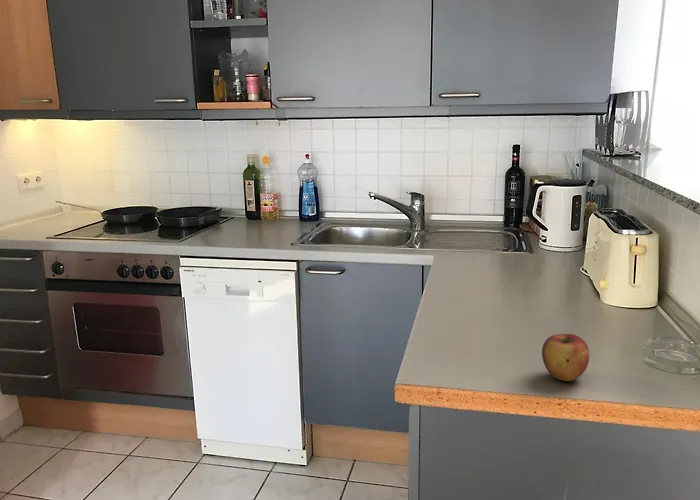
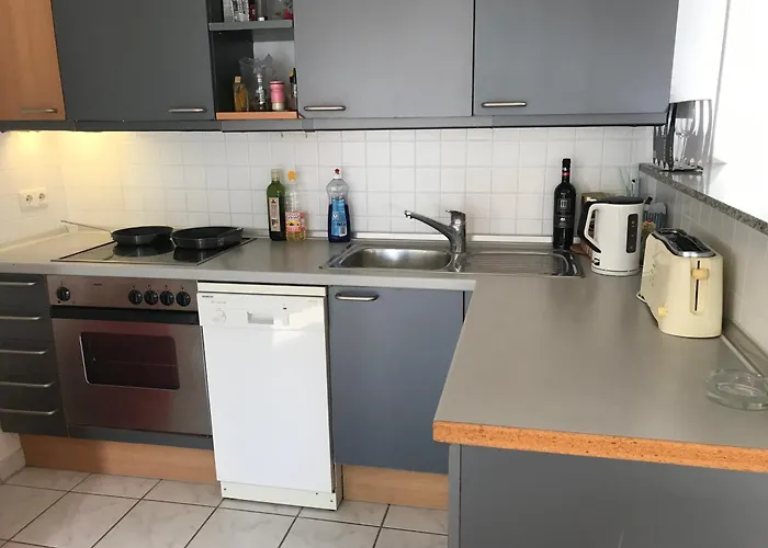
- apple [541,333,590,382]
